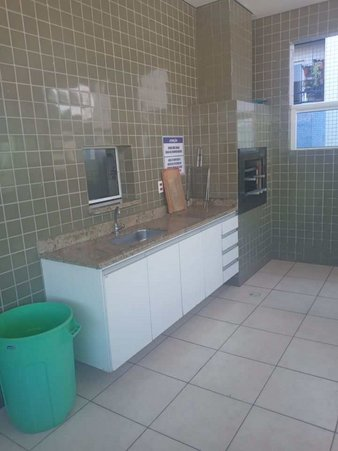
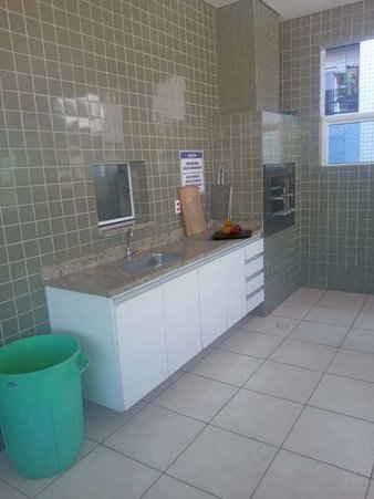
+ chopping board [211,219,253,240]
